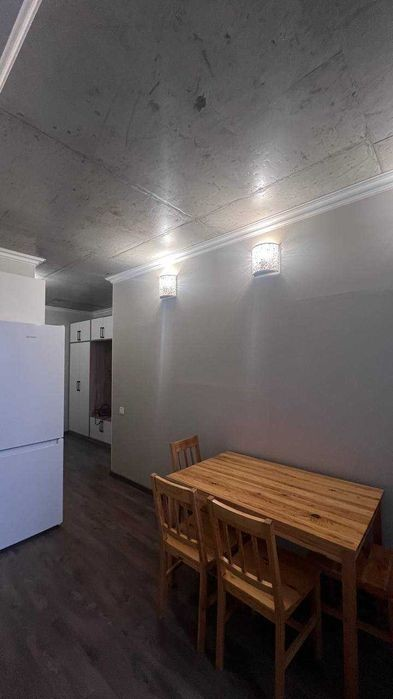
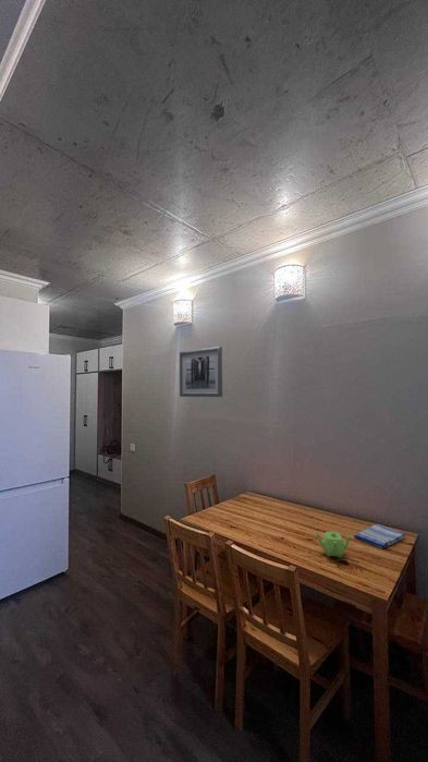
+ dish towel [353,523,406,549]
+ teapot [314,530,353,559]
+ wall art [179,346,223,398]
